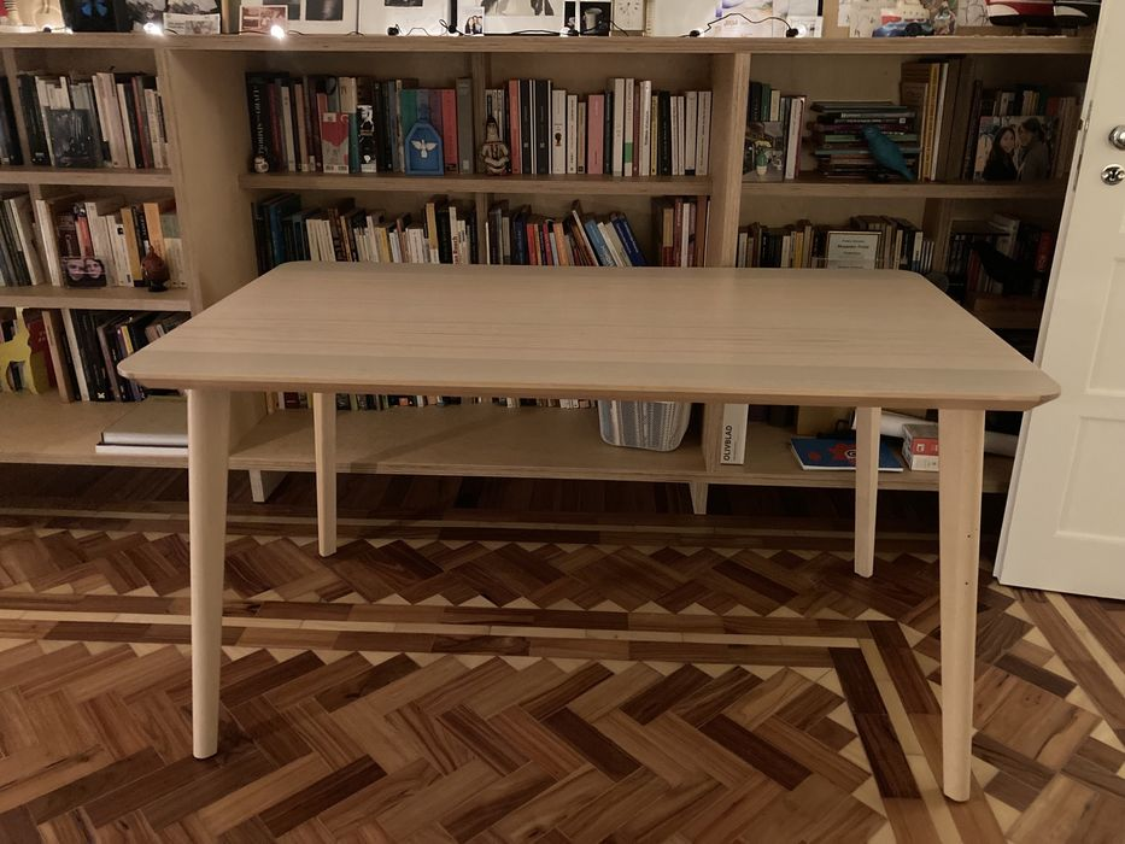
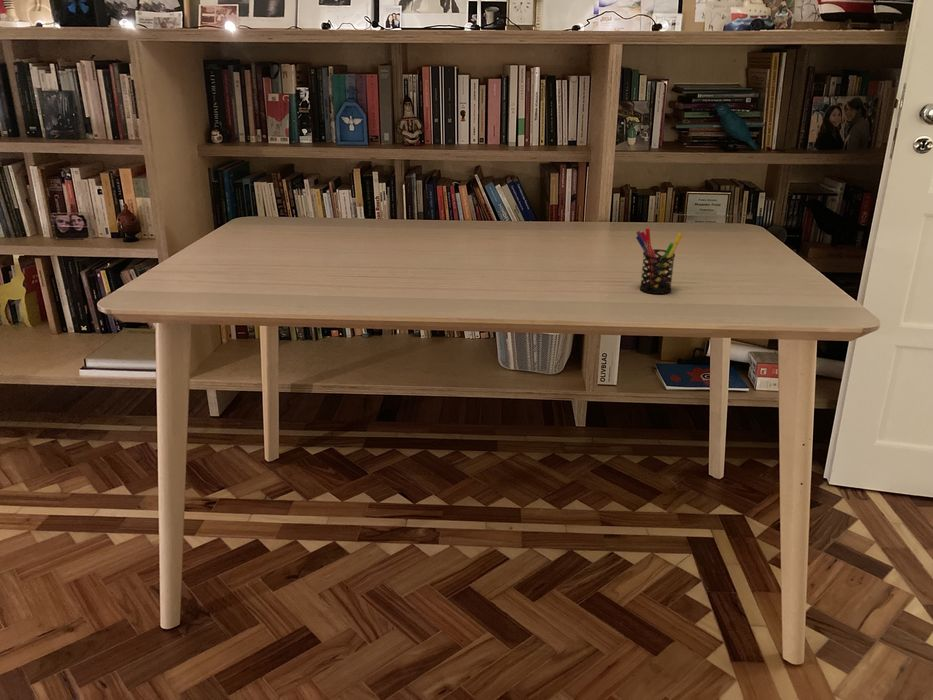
+ pen holder [635,227,684,295]
